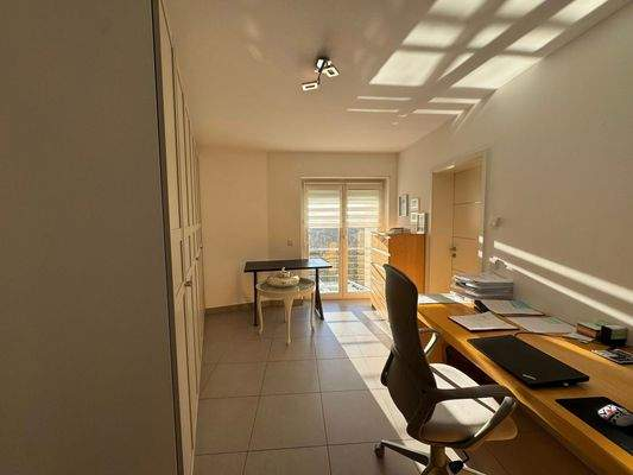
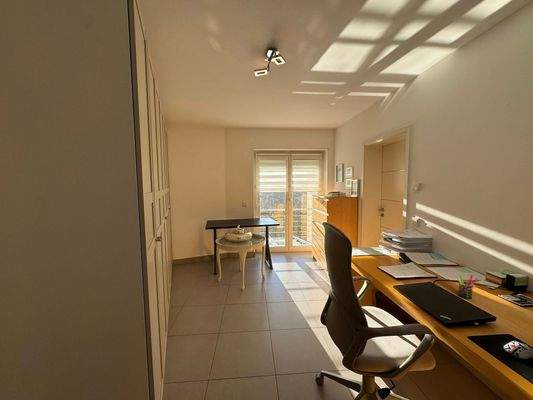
+ pen holder [457,274,478,300]
